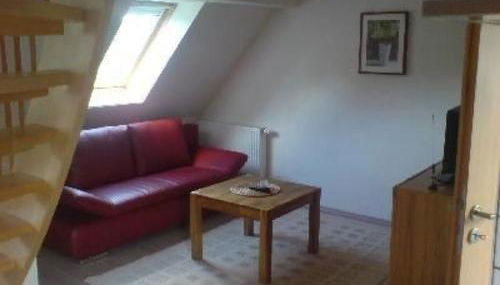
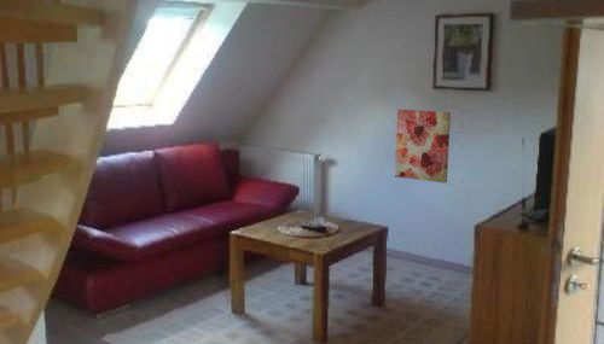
+ wall art [394,109,452,185]
